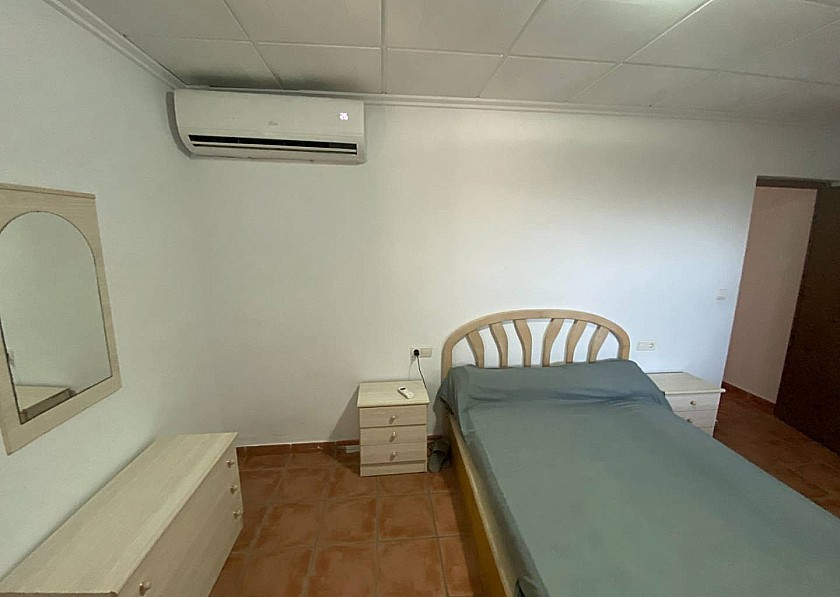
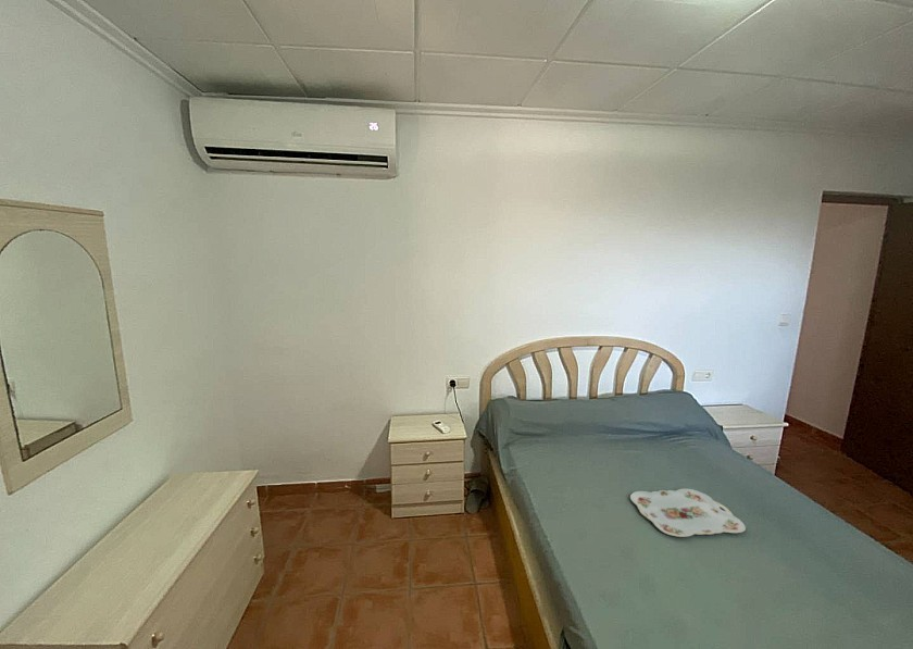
+ serving tray [629,488,747,538]
